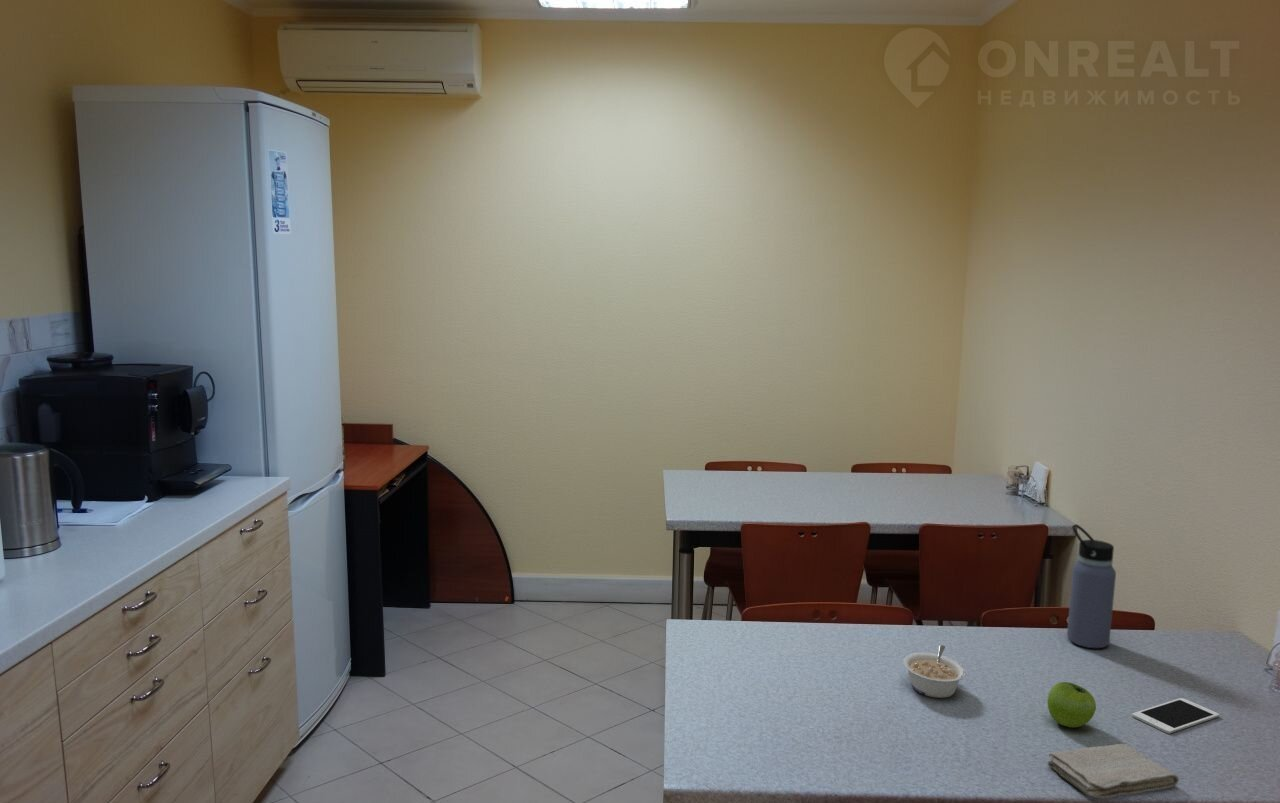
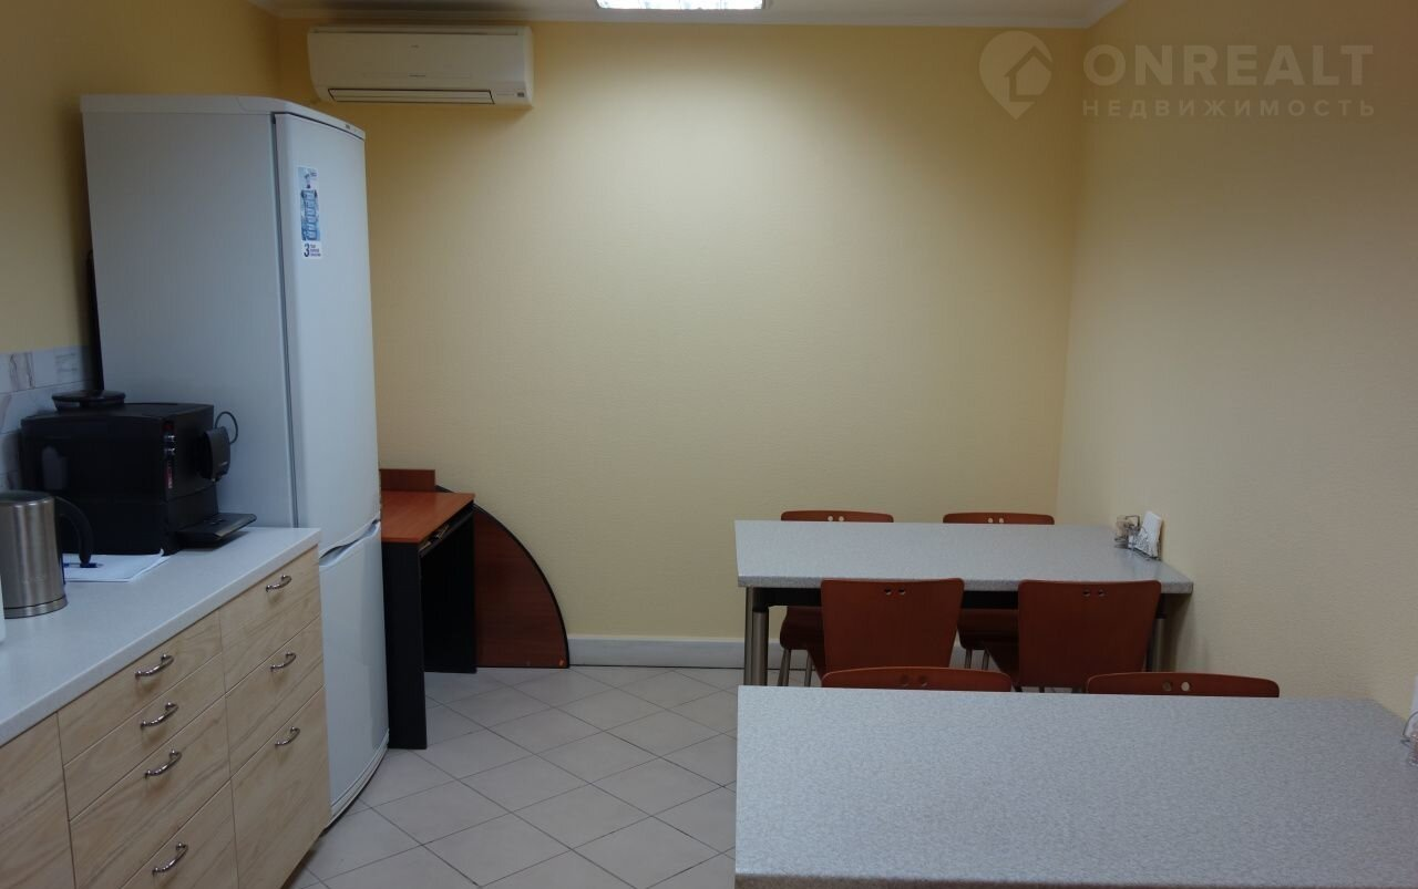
- water bottle [1066,523,1117,649]
- legume [902,644,967,699]
- washcloth [1047,743,1180,799]
- cell phone [1131,697,1220,735]
- fruit [1047,681,1097,729]
